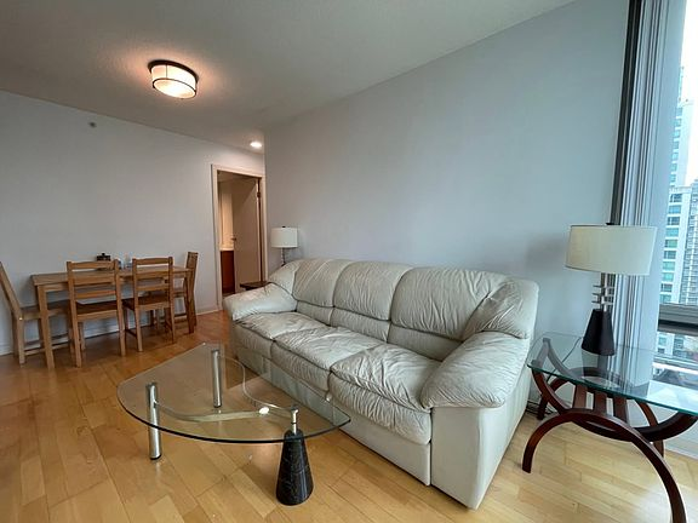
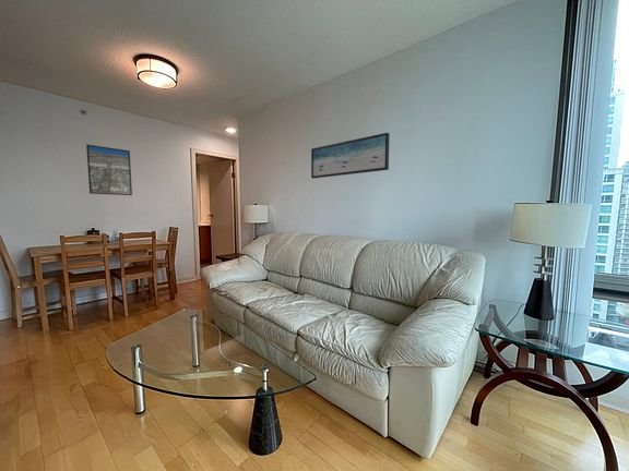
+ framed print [85,144,133,196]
+ wall art [310,132,391,180]
